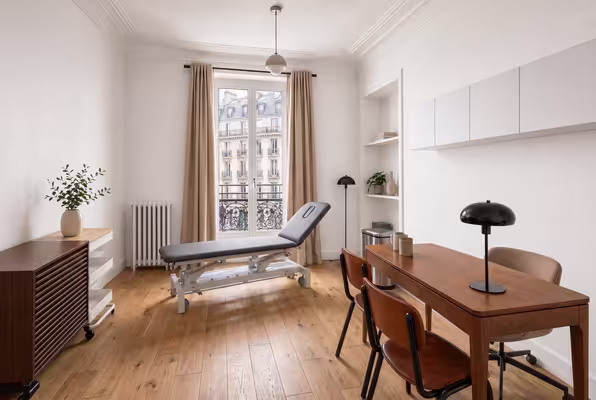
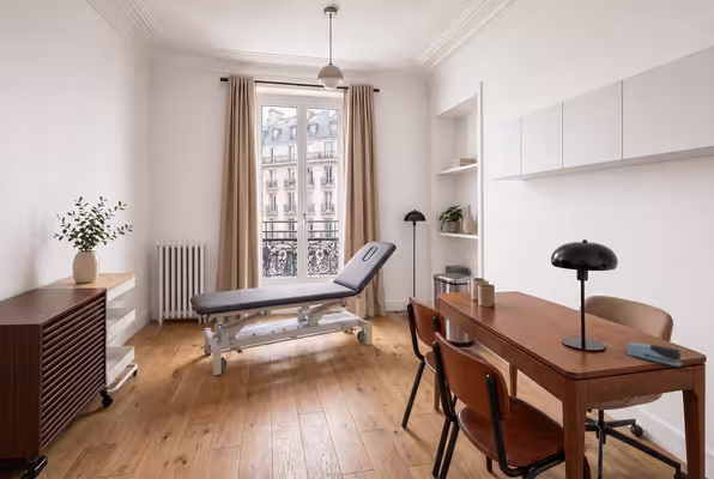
+ stapler [625,341,684,369]
